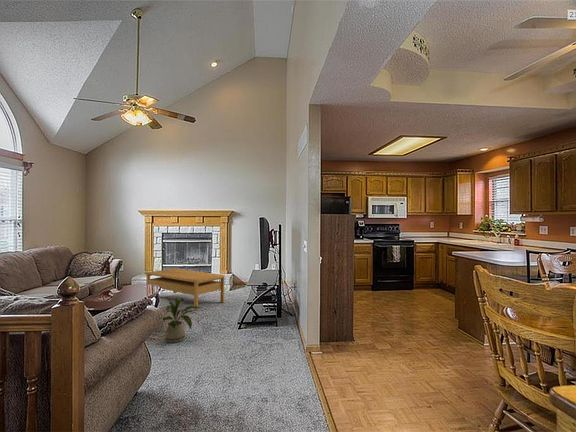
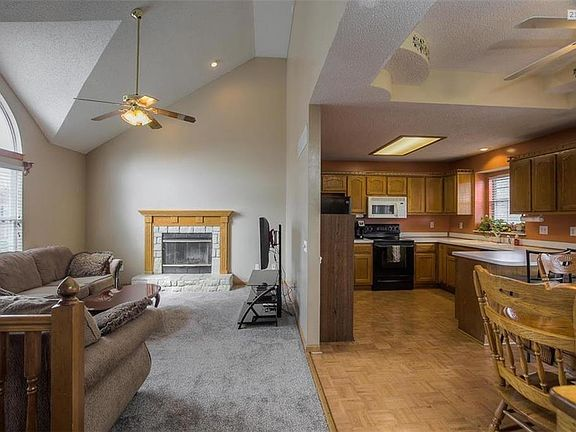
- coffee table [145,267,226,311]
- house plant [156,295,203,344]
